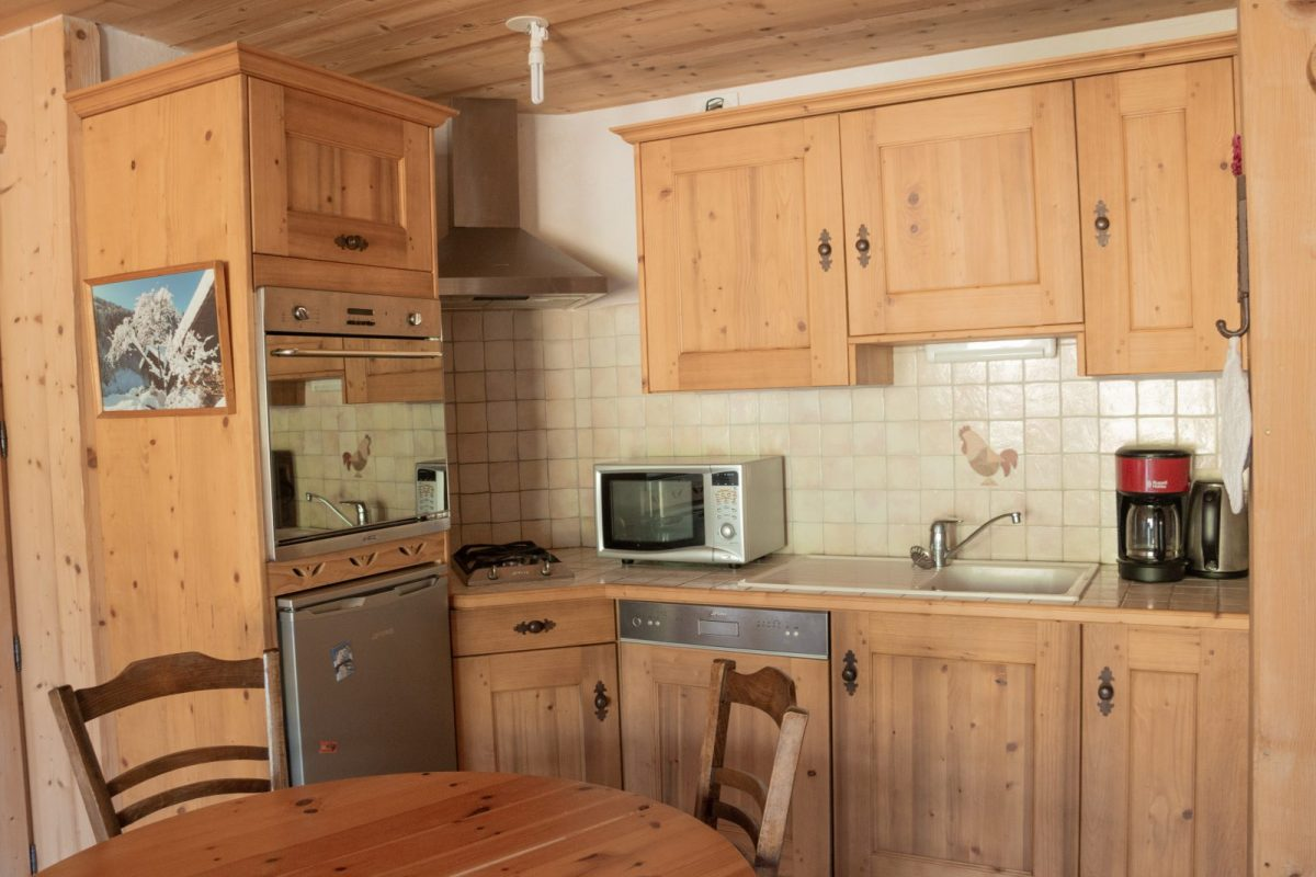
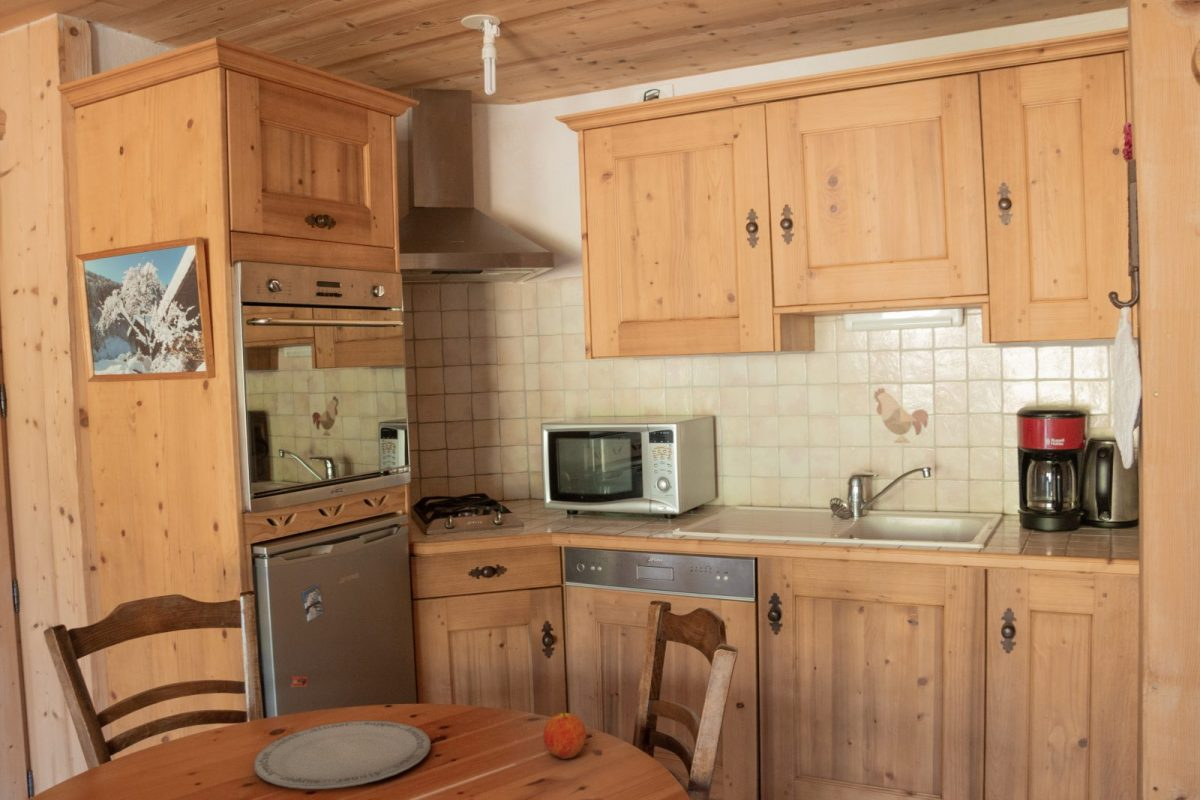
+ fruit [542,706,587,760]
+ plate [253,719,432,790]
